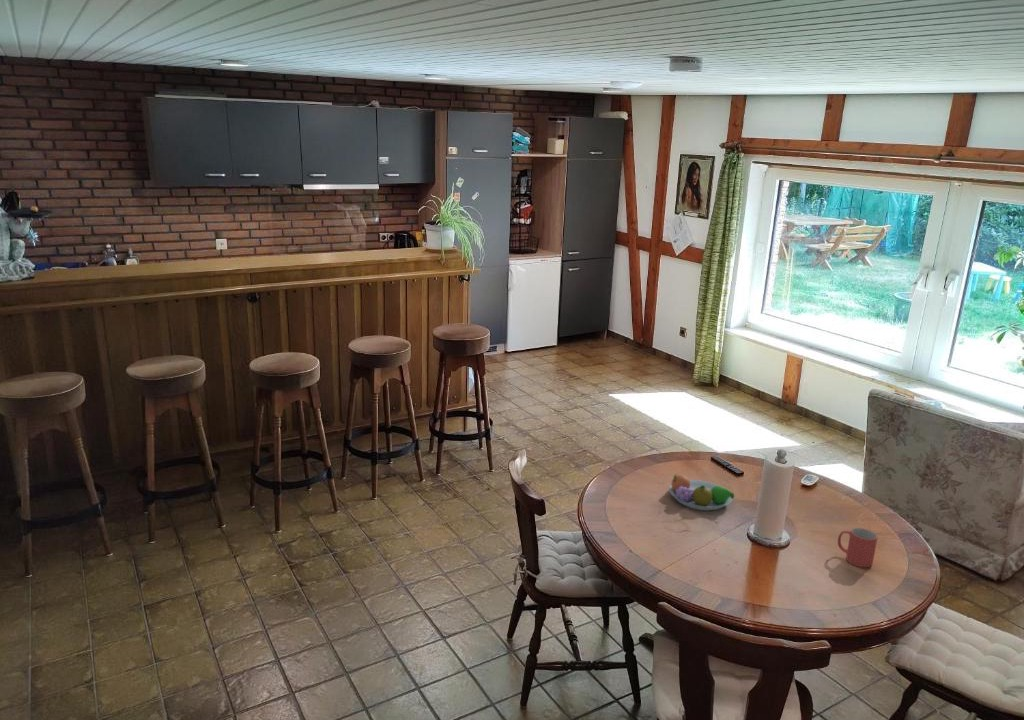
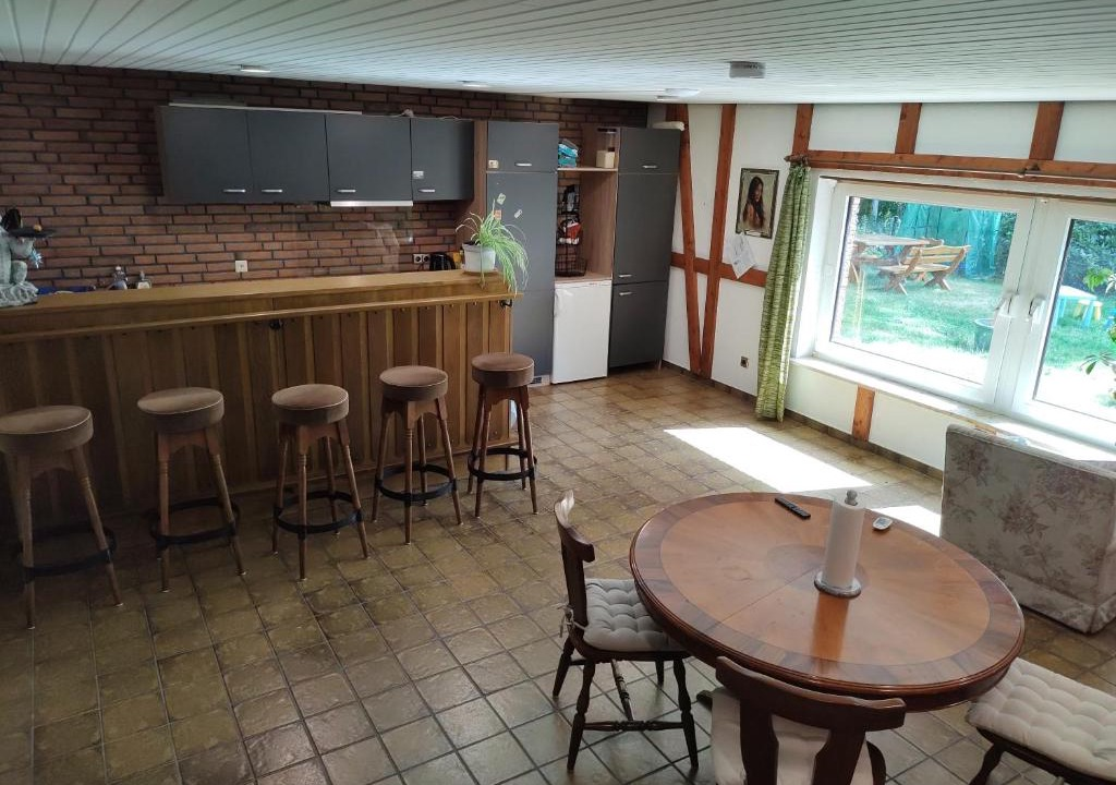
- fruit bowl [668,473,735,511]
- mug [837,527,879,568]
